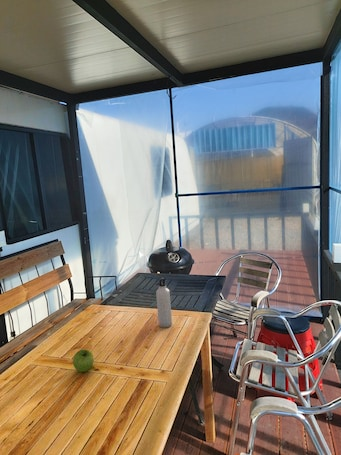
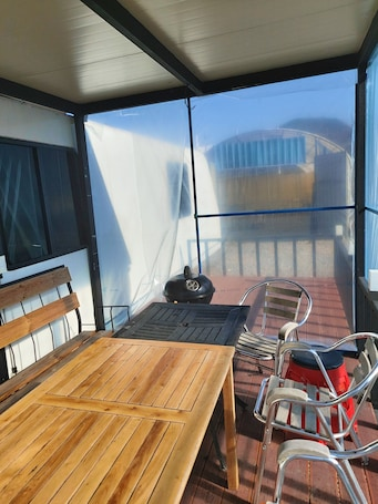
- fruit [72,349,95,373]
- water bottle [155,277,173,329]
